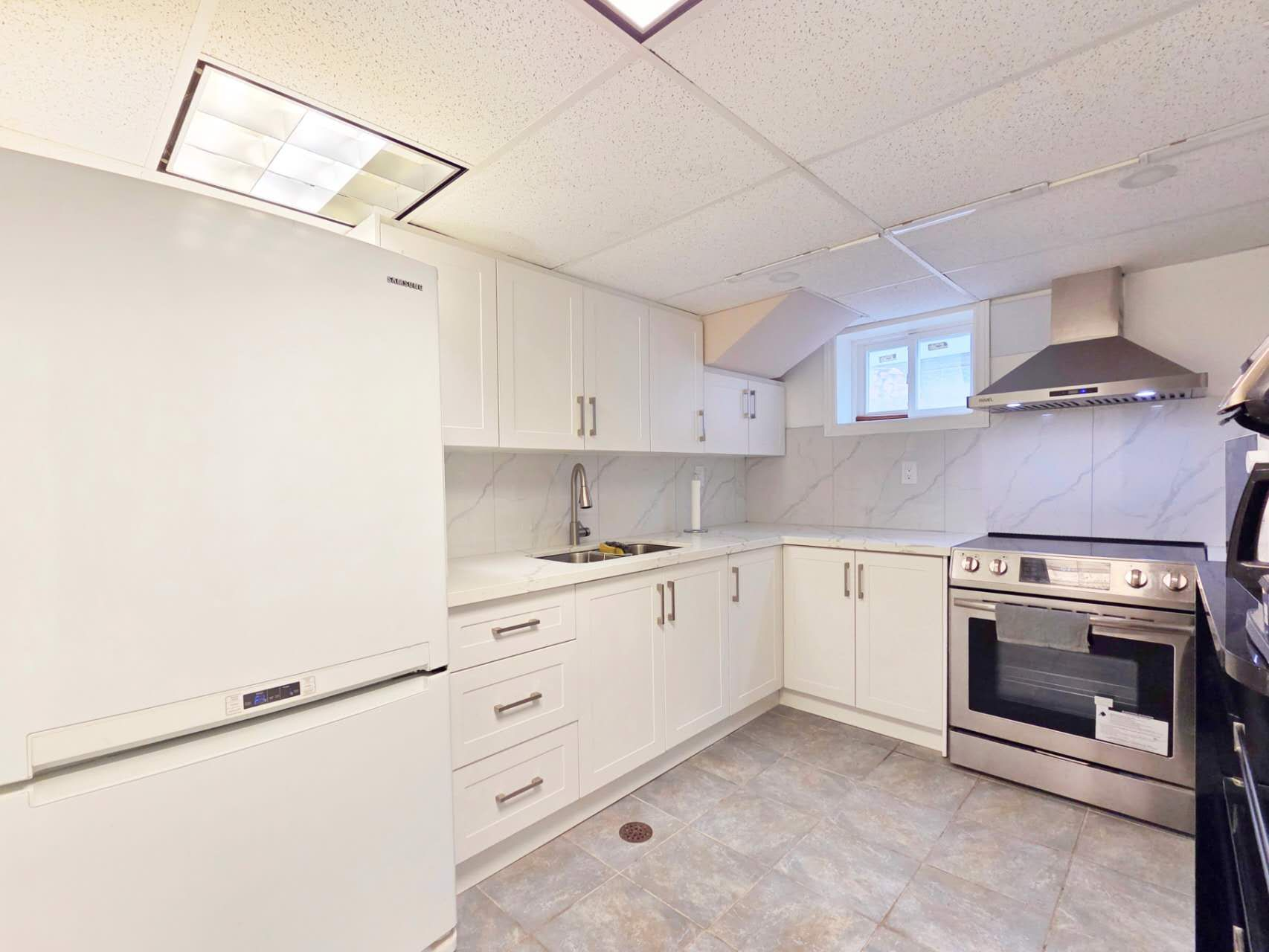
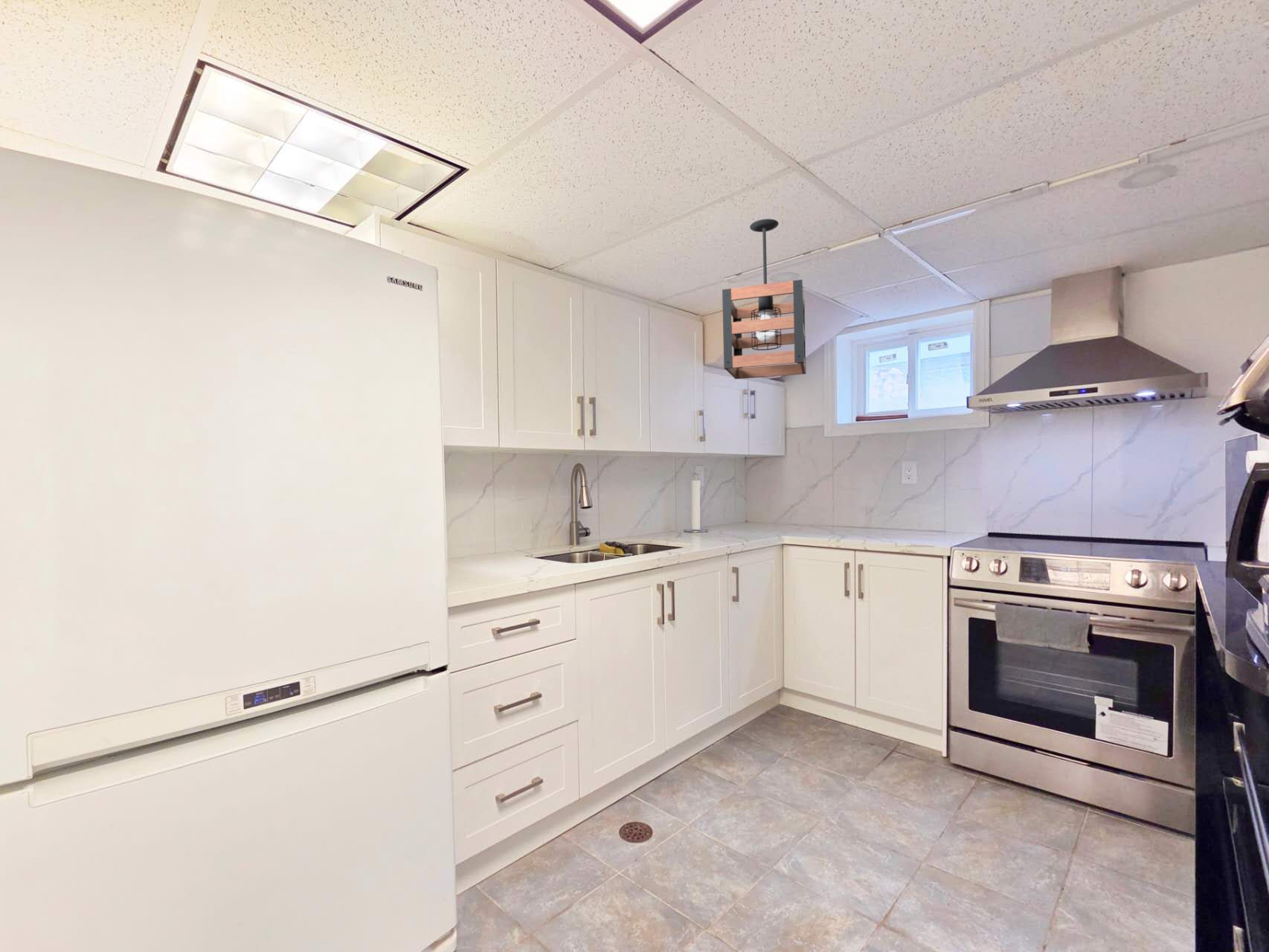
+ pendant light [722,218,807,380]
